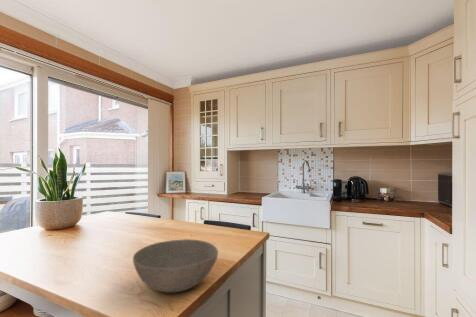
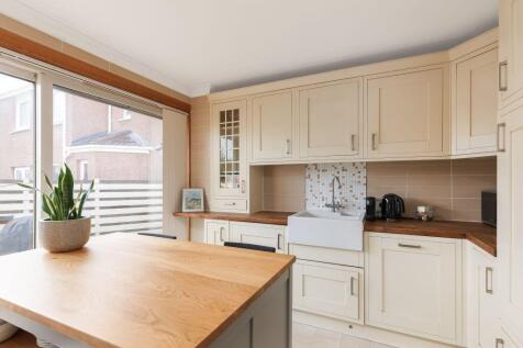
- bowl [132,238,219,293]
